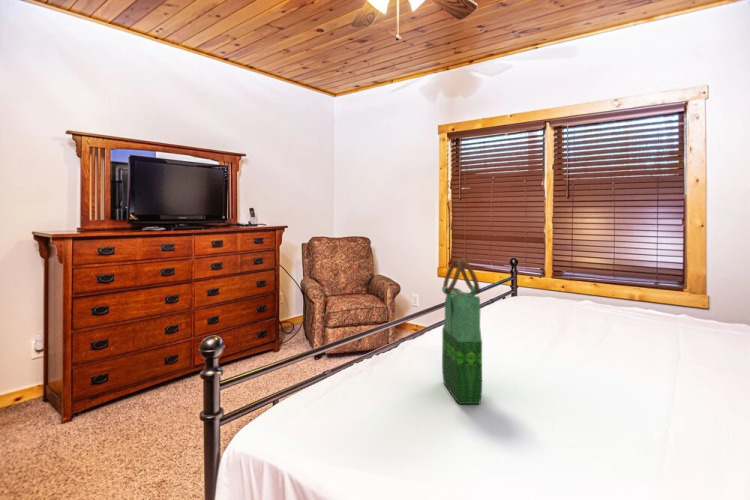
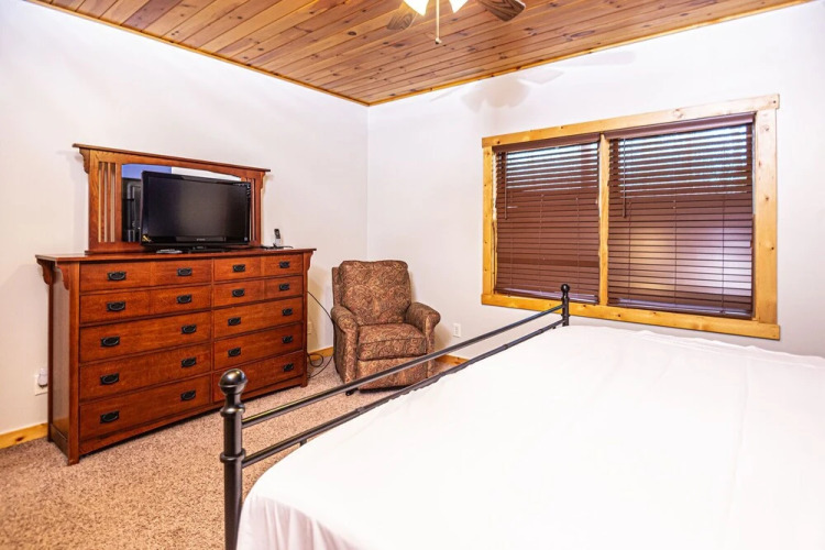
- tote bag [441,258,483,405]
